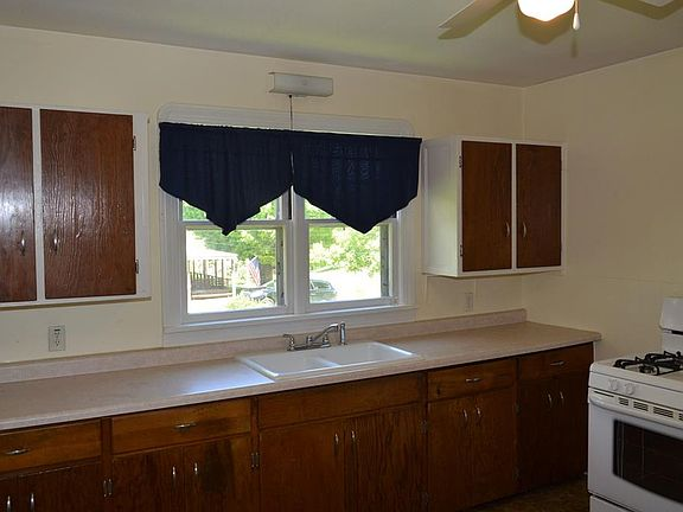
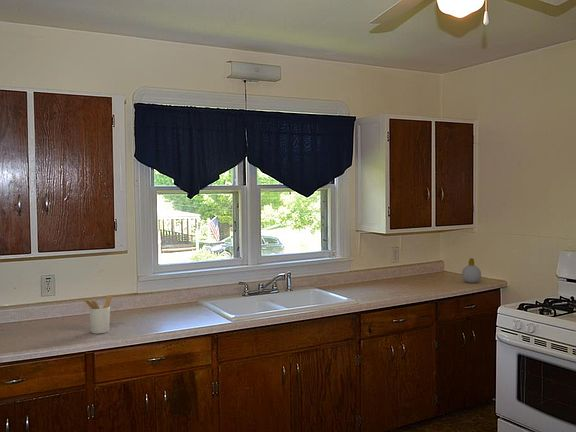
+ soap bottle [461,257,482,284]
+ utensil holder [83,294,113,335]
